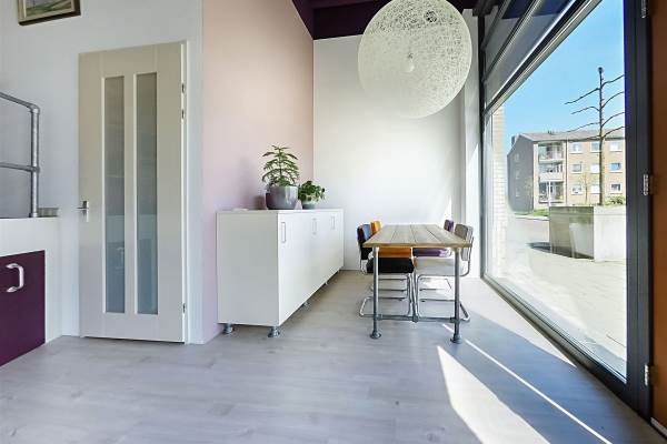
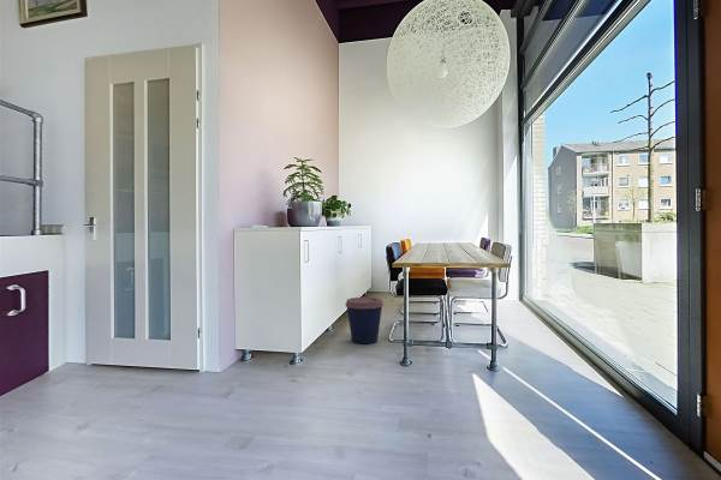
+ coffee cup [345,296,385,344]
